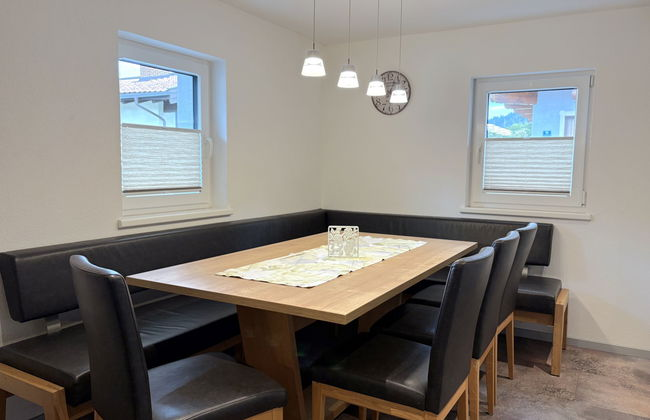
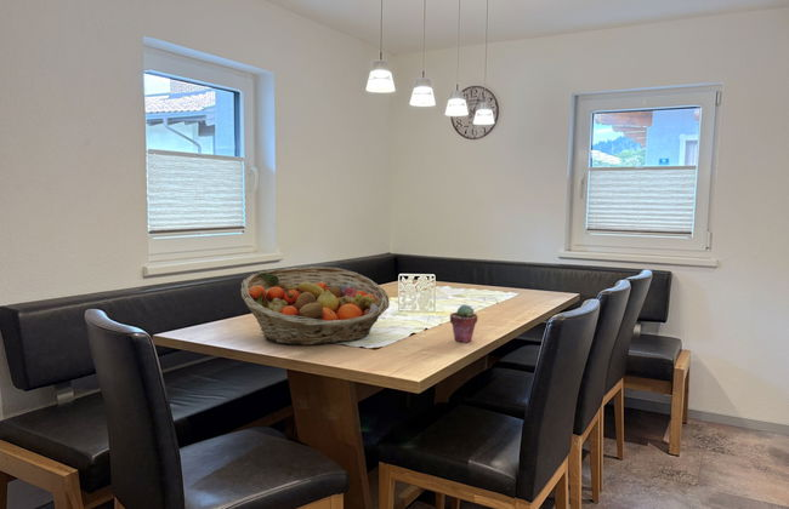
+ fruit basket [240,265,391,347]
+ potted succulent [449,304,478,344]
